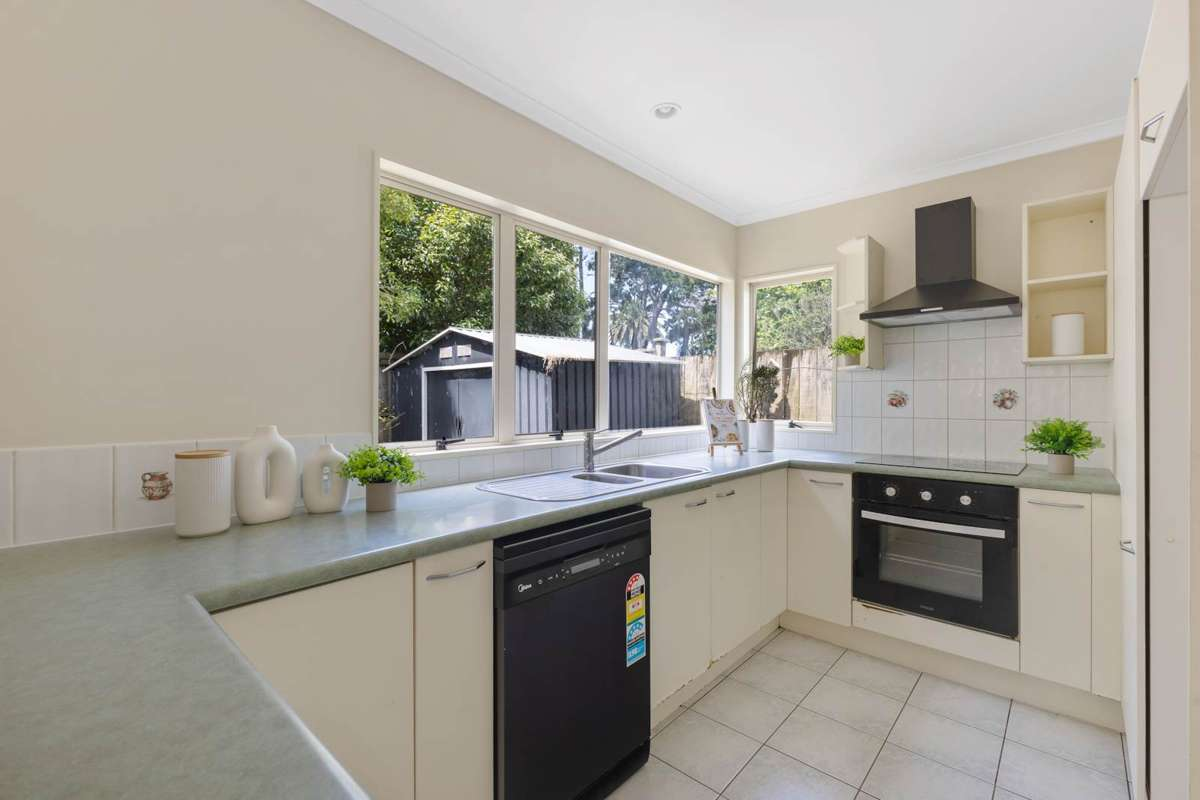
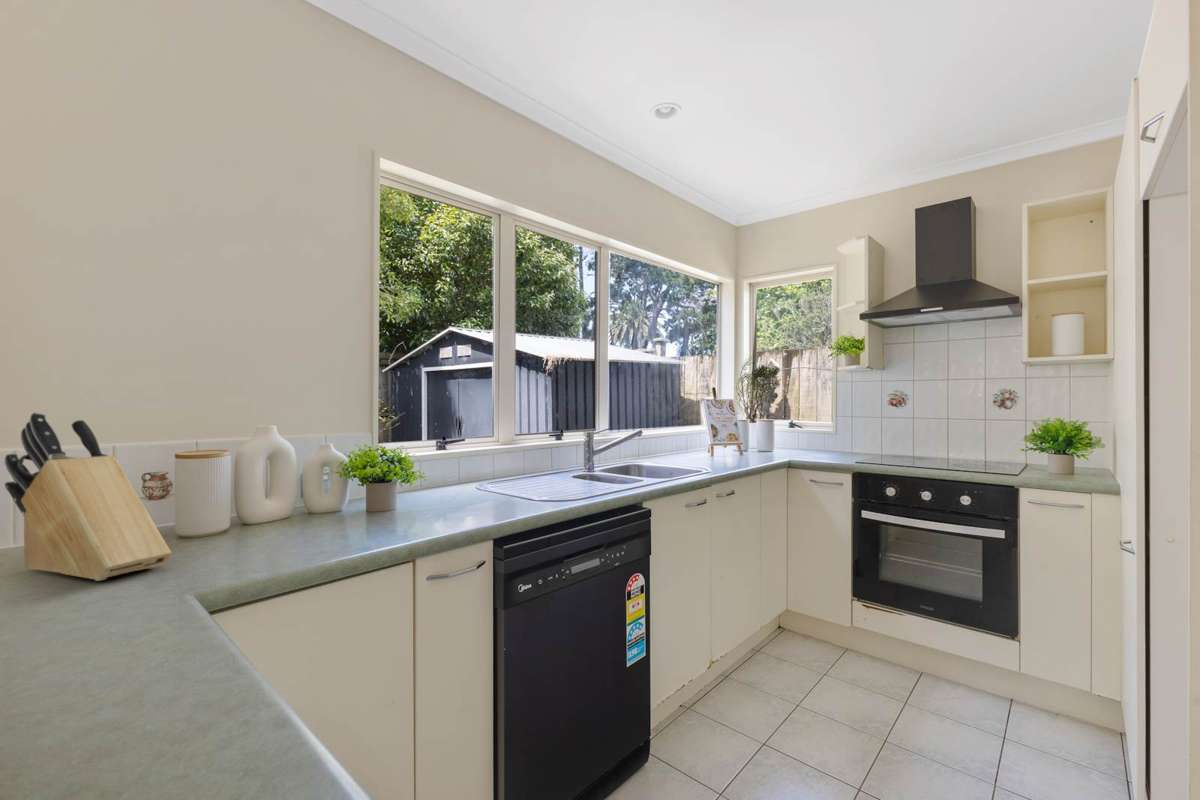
+ knife block [4,411,173,582]
